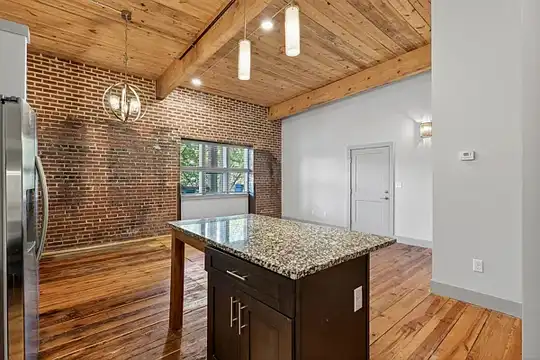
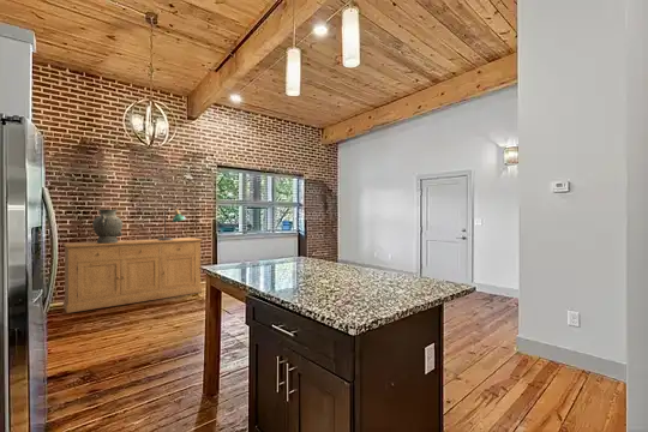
+ sideboard [61,236,204,314]
+ lamp [157,203,187,241]
+ decorative urn [91,209,124,244]
